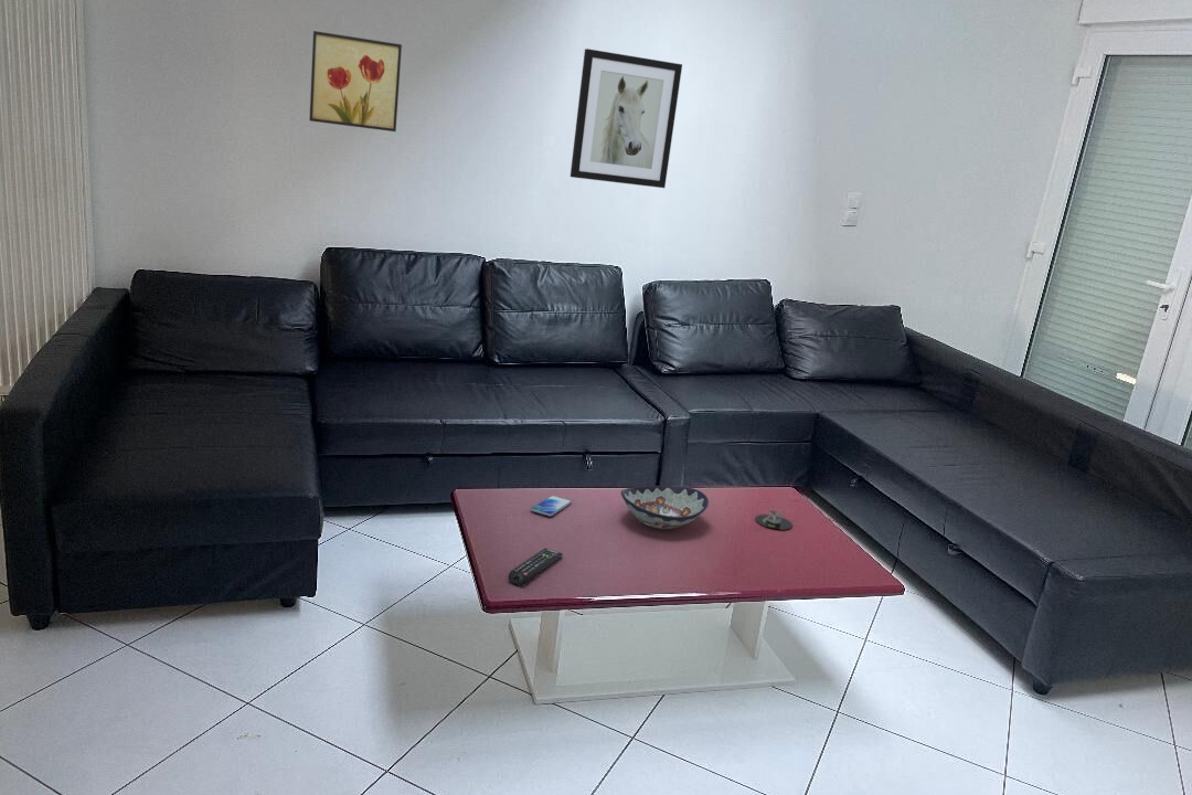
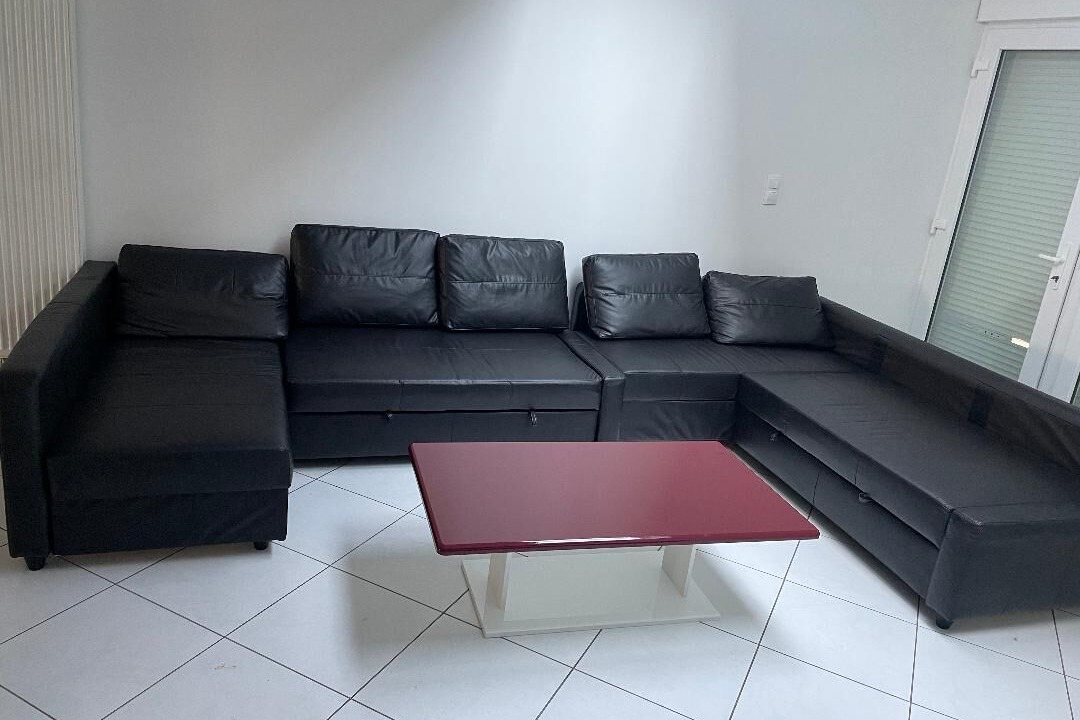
- wall art [308,30,403,132]
- candle [754,508,794,531]
- remote control [507,547,564,586]
- decorative bowl [620,485,710,530]
- wall art [570,47,683,189]
- smartphone [530,495,573,517]
